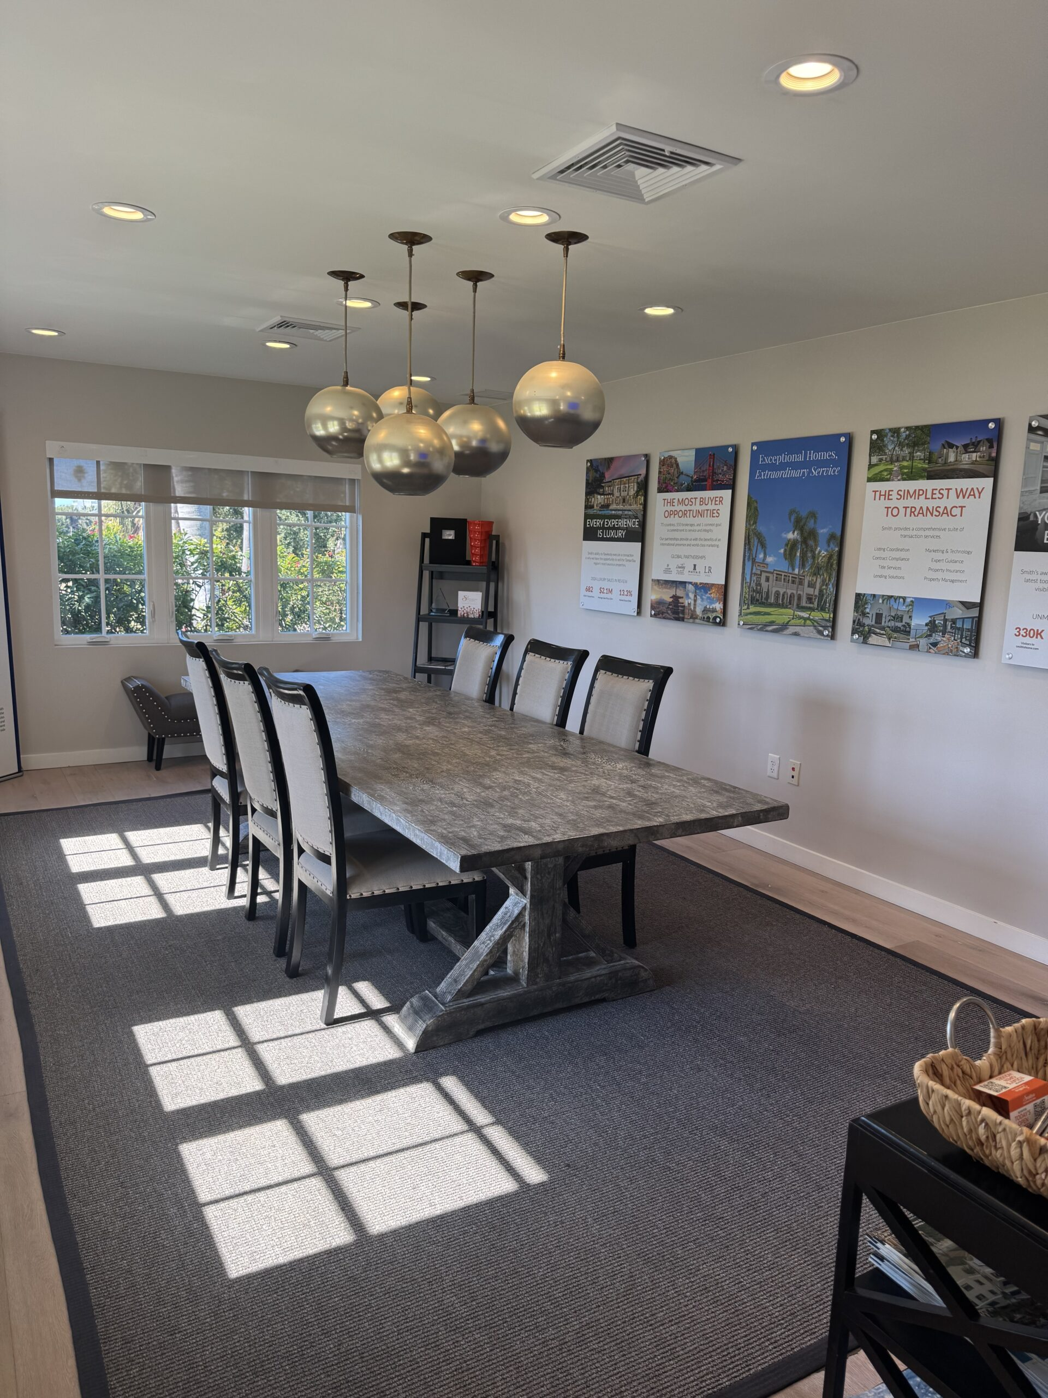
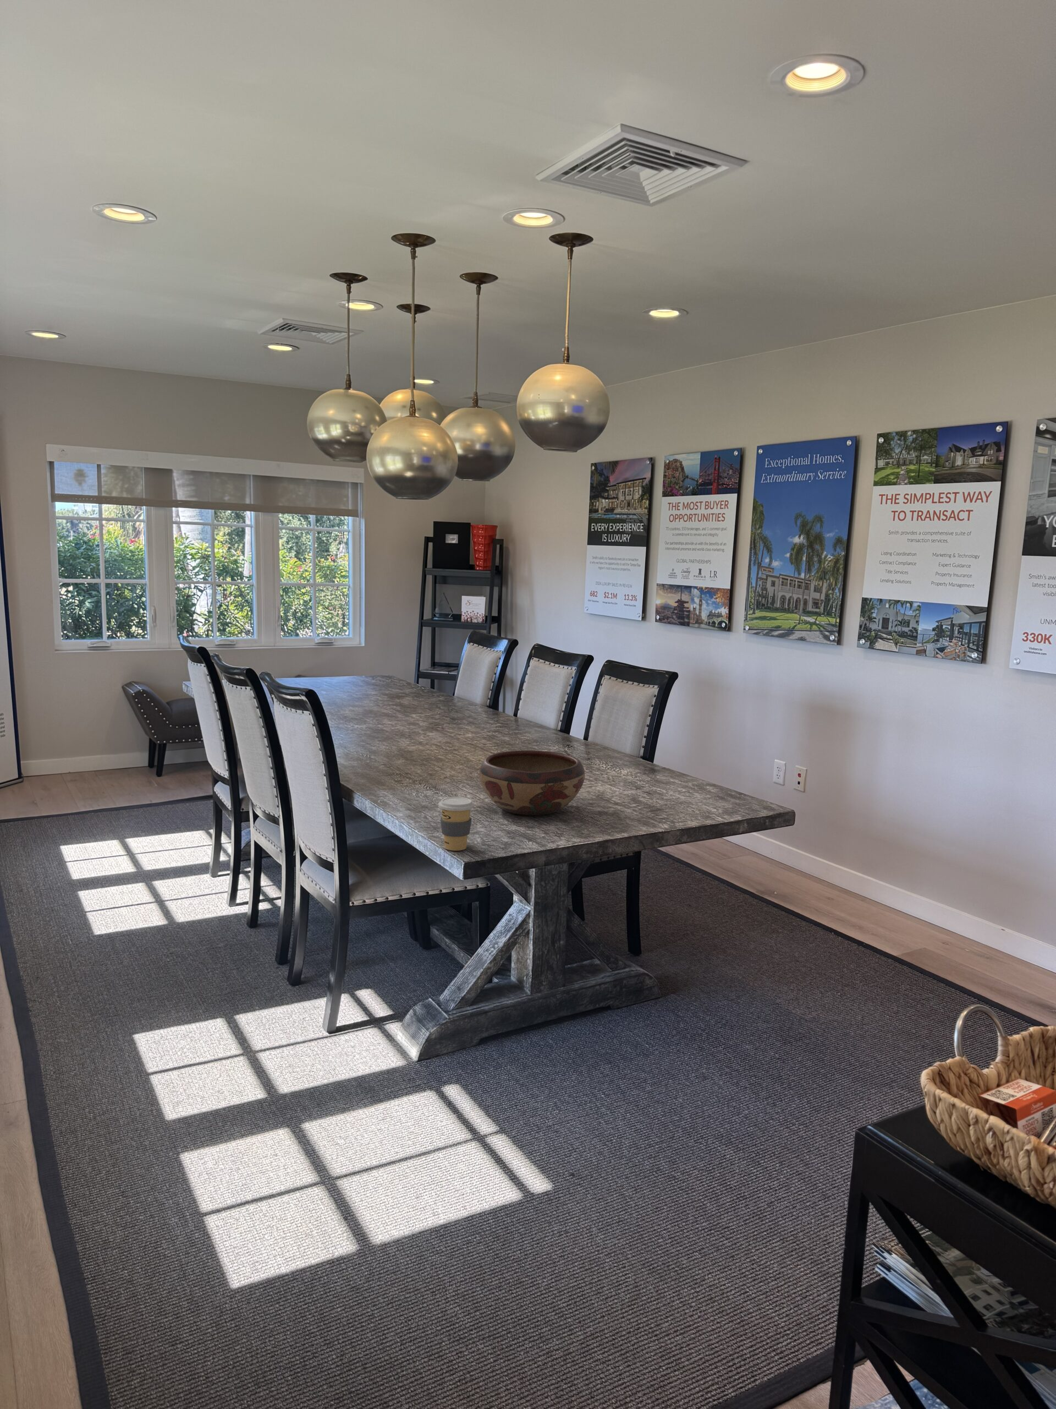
+ coffee cup [438,797,475,851]
+ decorative bowl [479,750,586,815]
